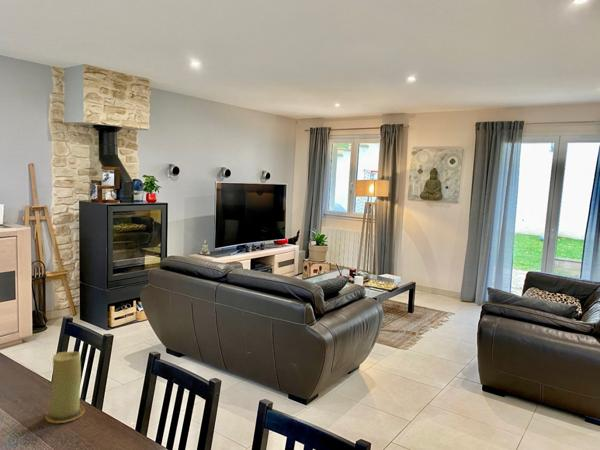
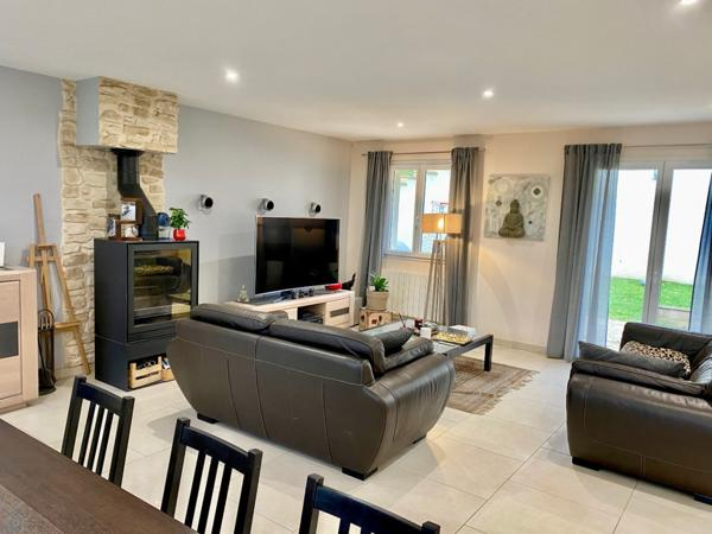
- candle [44,351,86,424]
